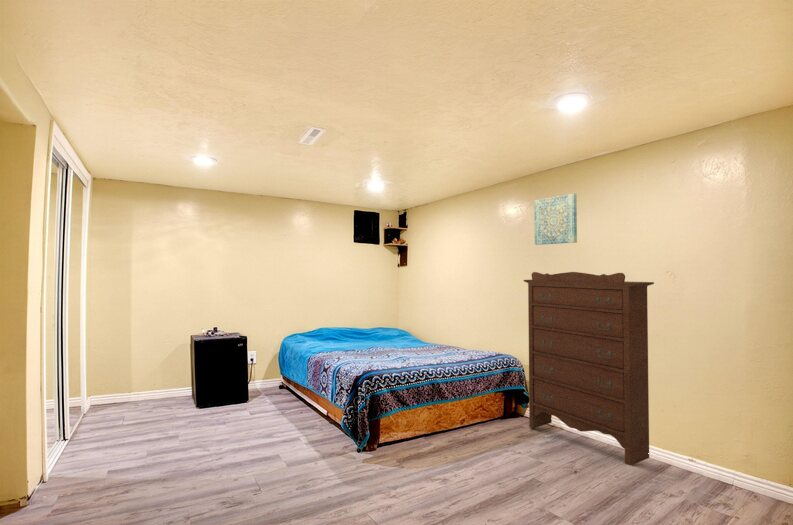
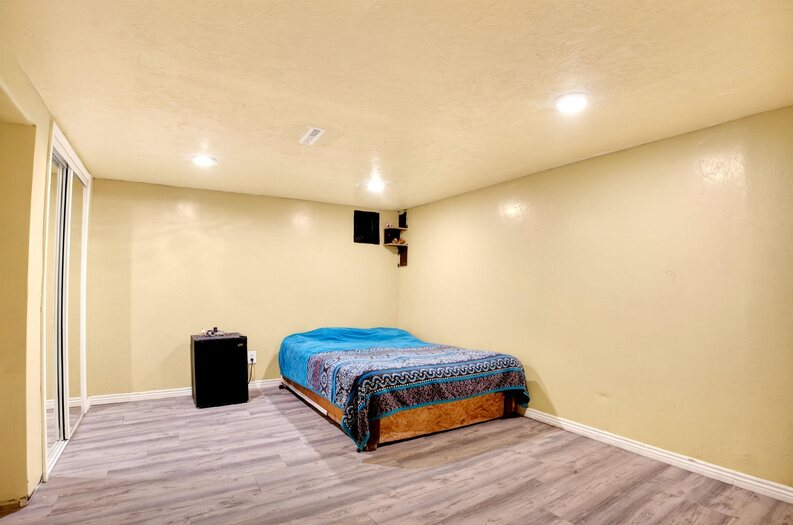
- dresser [523,271,655,467]
- wall art [533,192,578,246]
